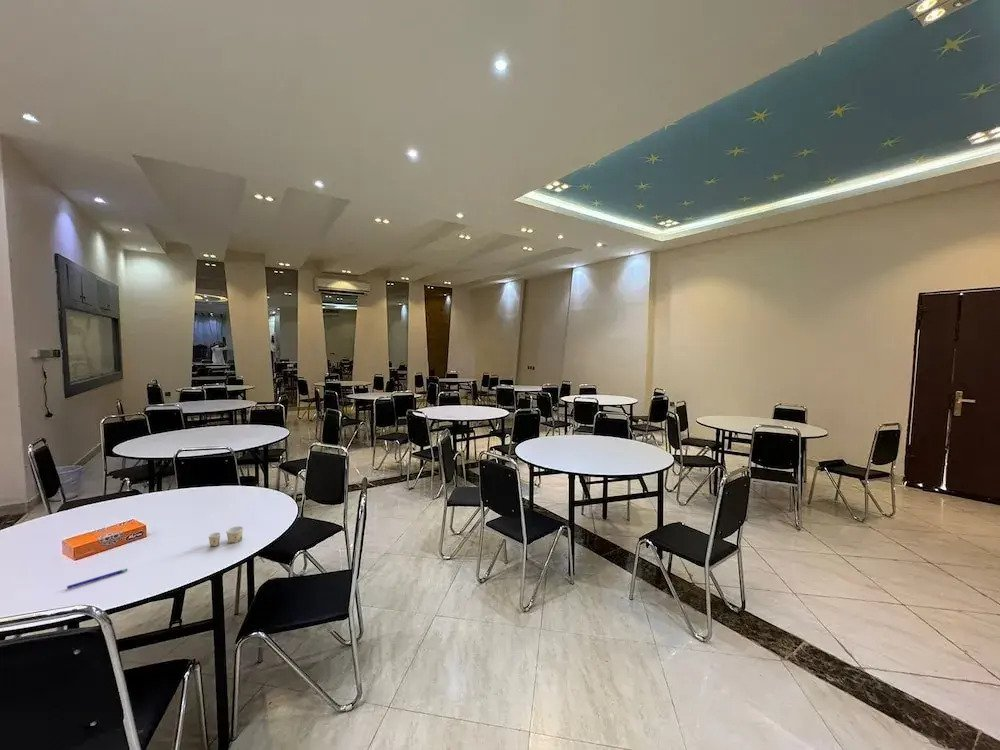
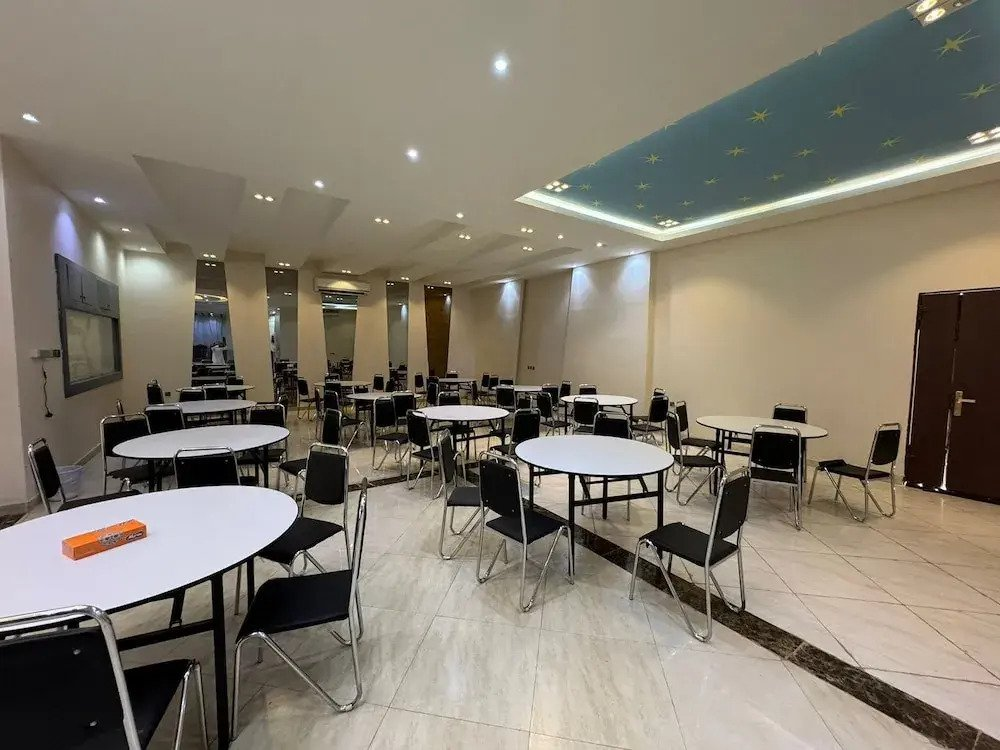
- paper cup [207,525,245,547]
- pen [66,568,128,590]
